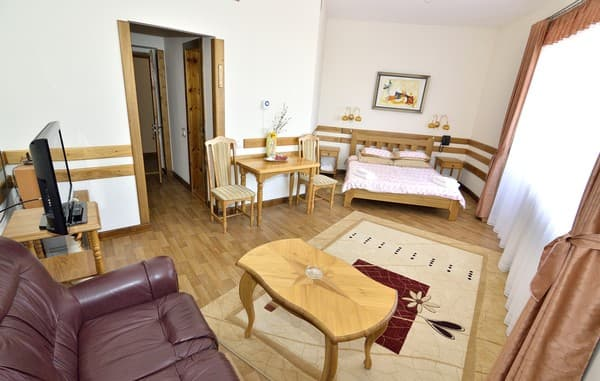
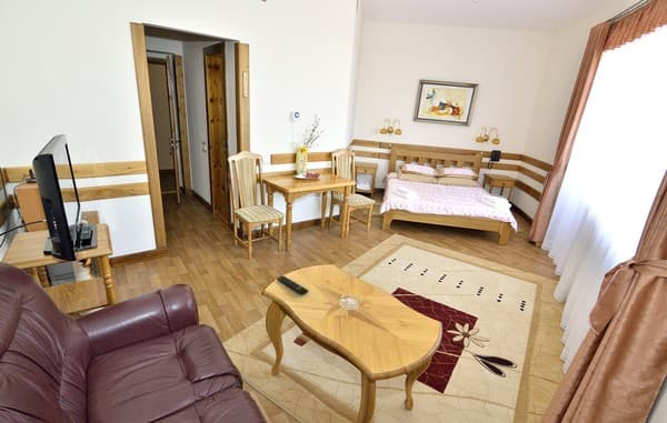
+ remote control [276,274,309,295]
